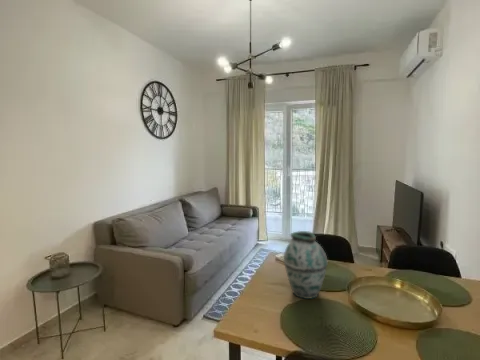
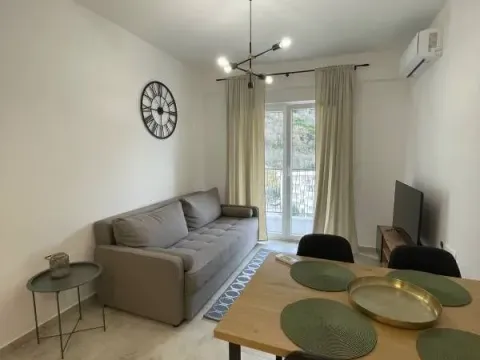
- vase [282,230,329,300]
